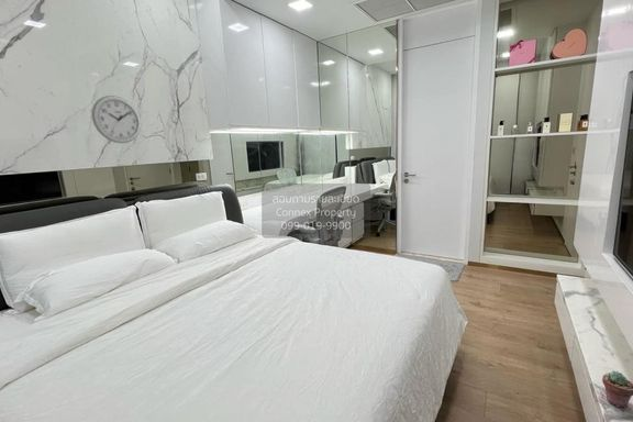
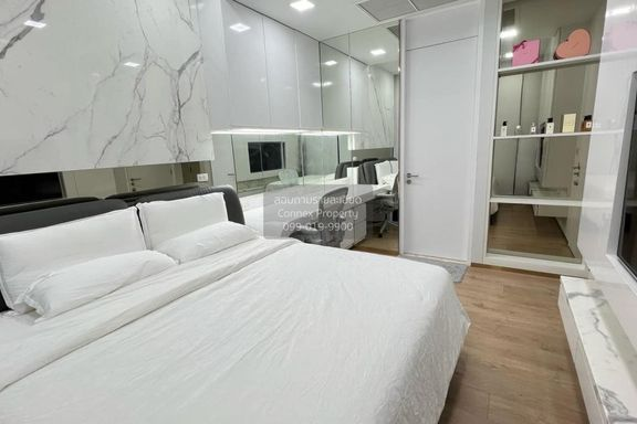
- wall clock [90,95,142,144]
- potted succulent [601,370,633,409]
